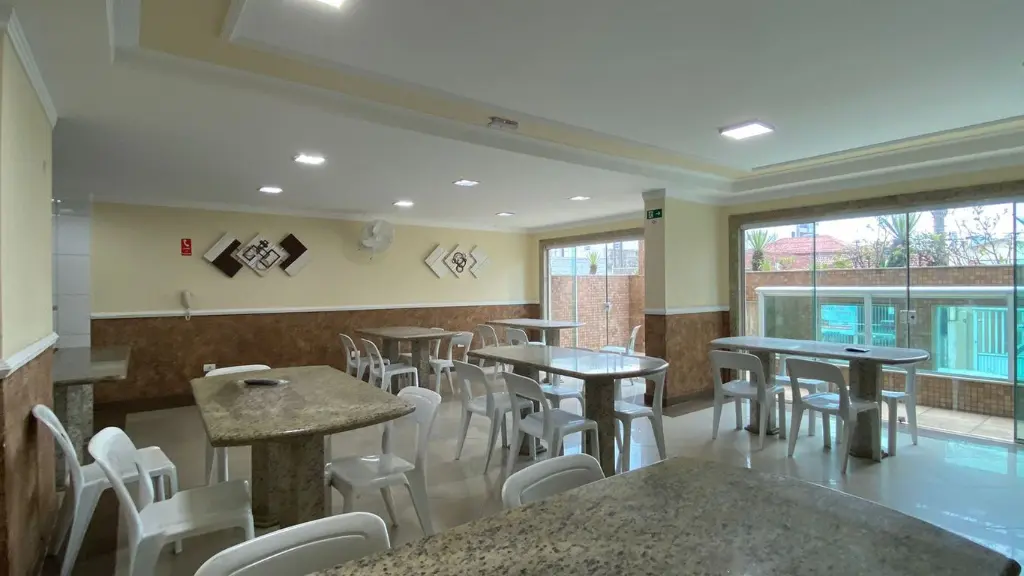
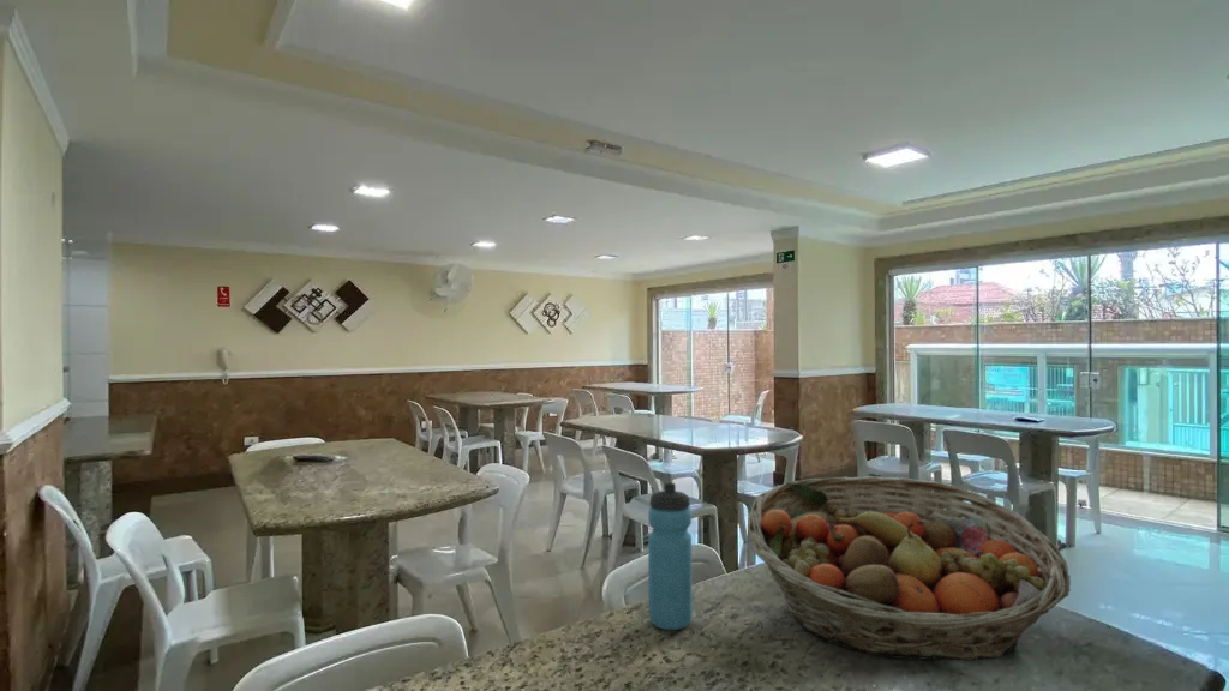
+ fruit basket [747,475,1072,662]
+ water bottle [647,481,694,631]
